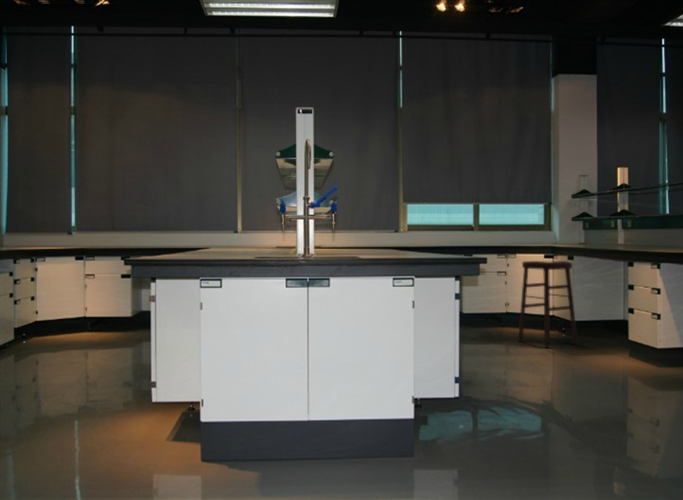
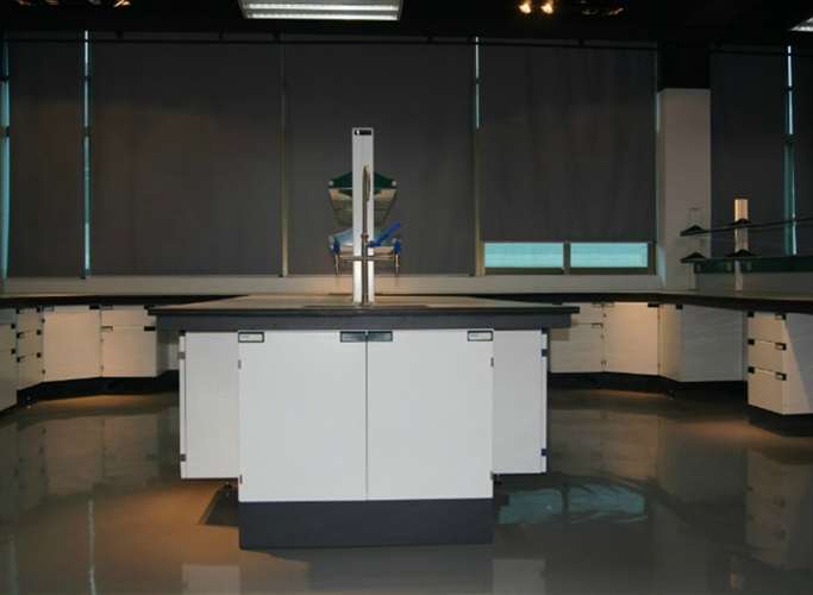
- stool [518,260,578,349]
